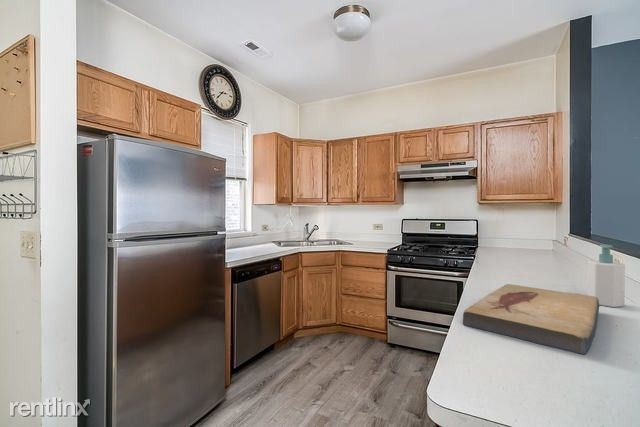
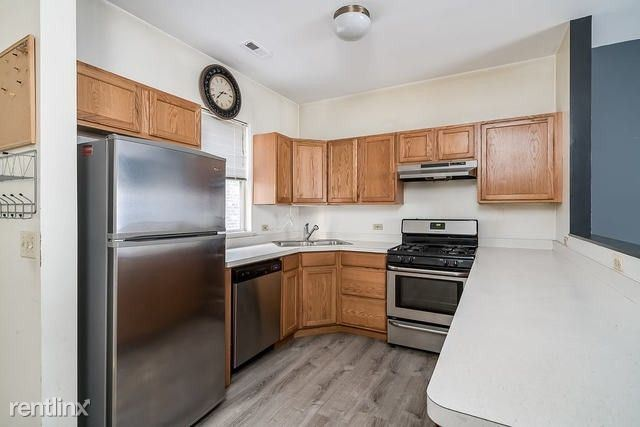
- fish fossil [462,283,600,355]
- soap bottle [587,244,626,308]
